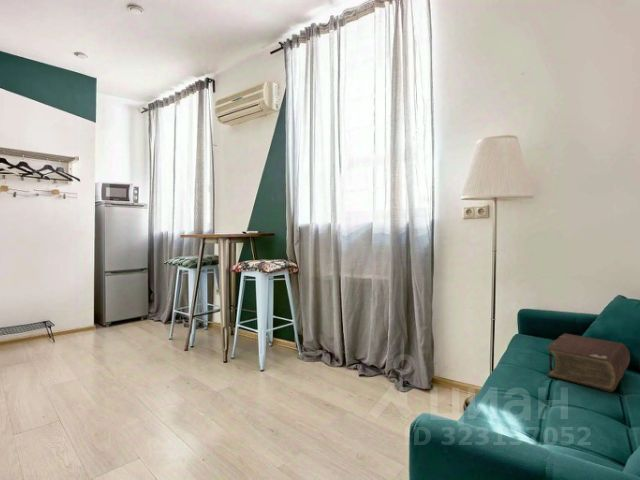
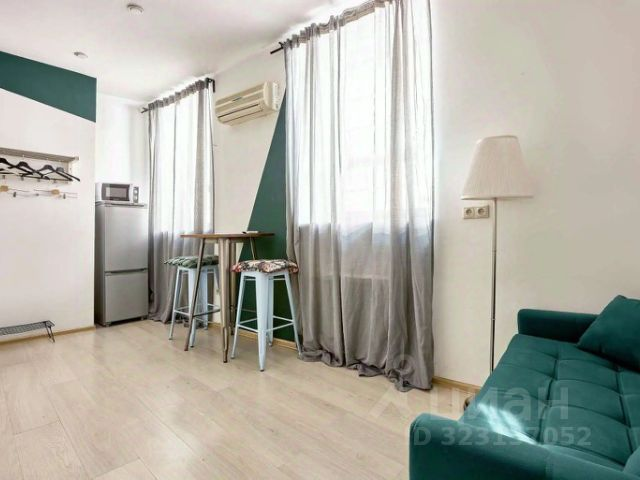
- bible [545,332,631,393]
